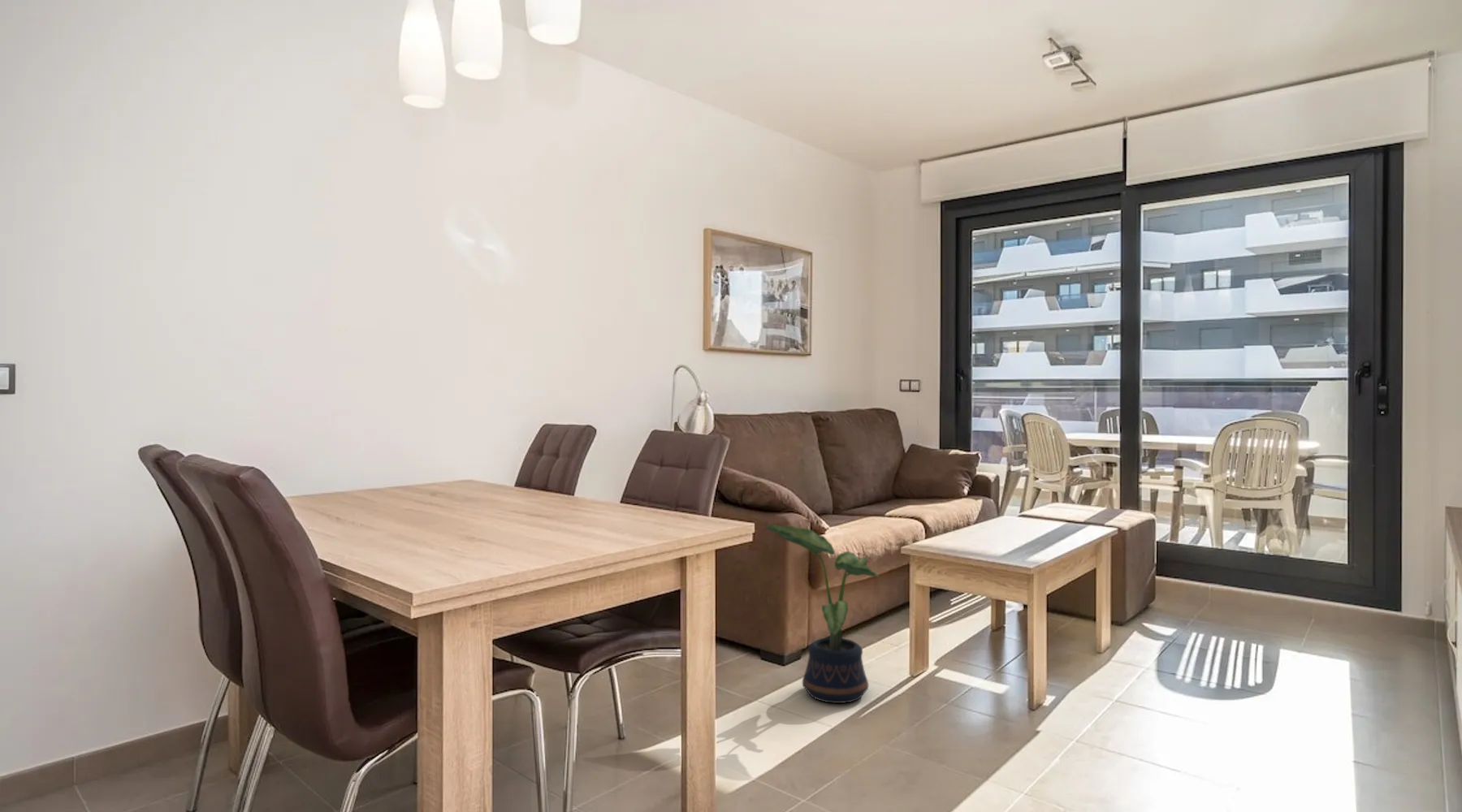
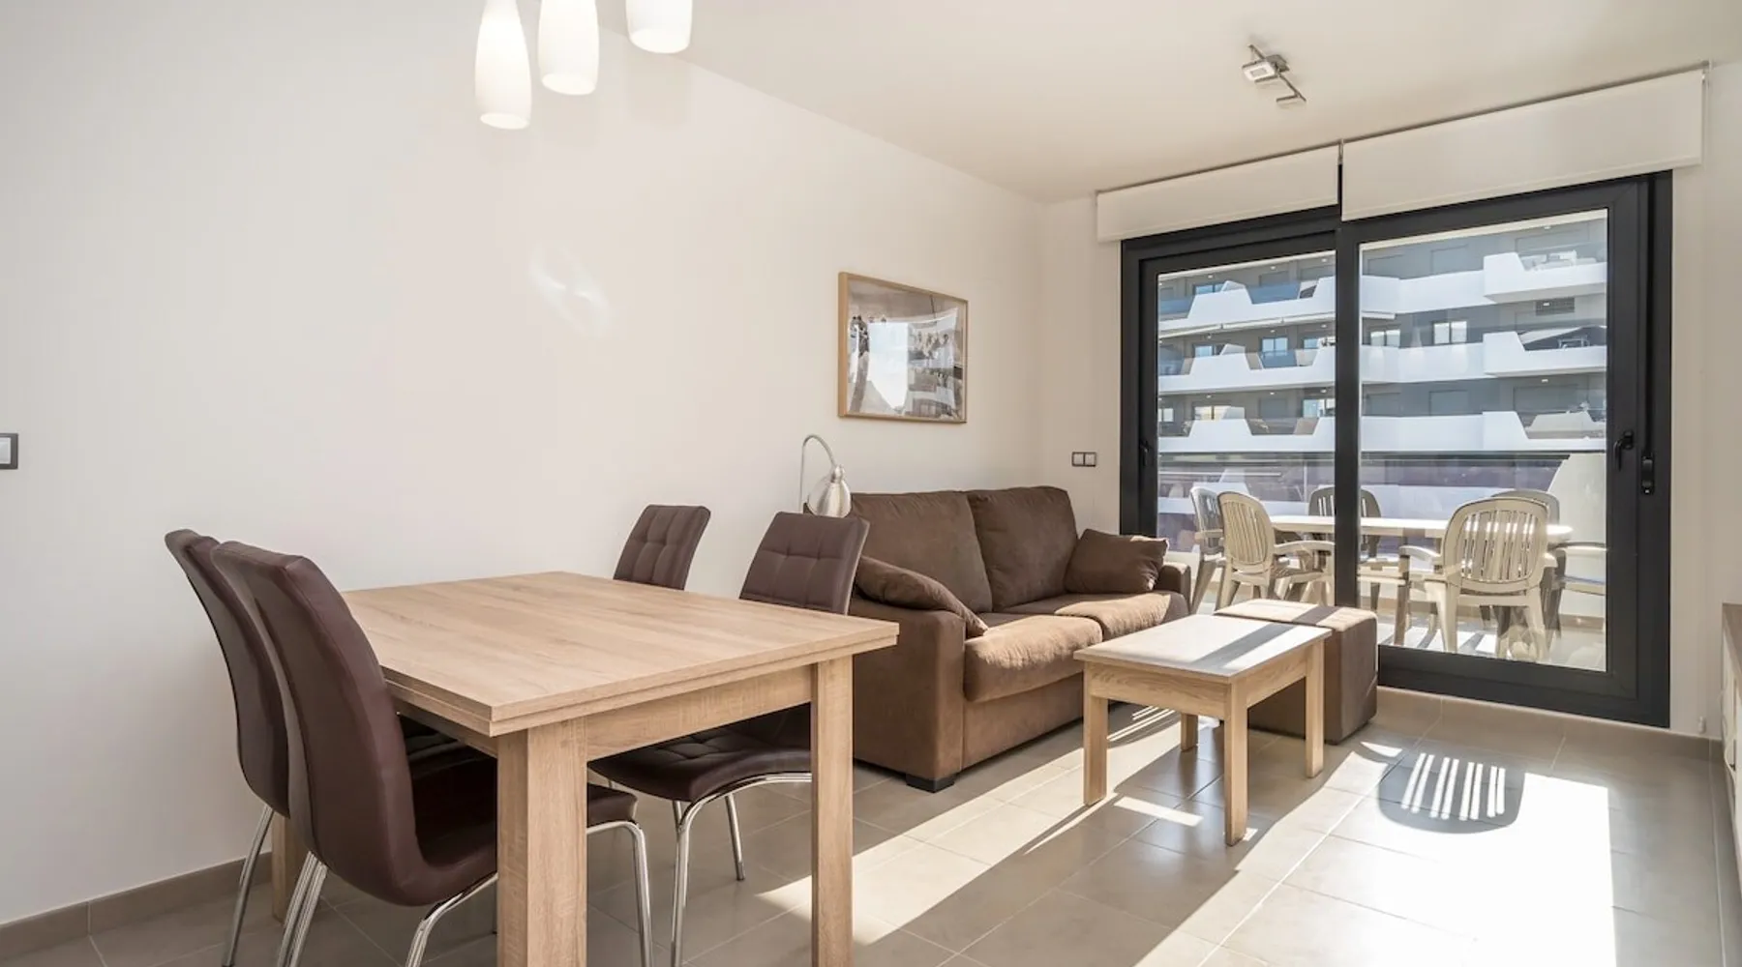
- potted plant [763,524,880,704]
